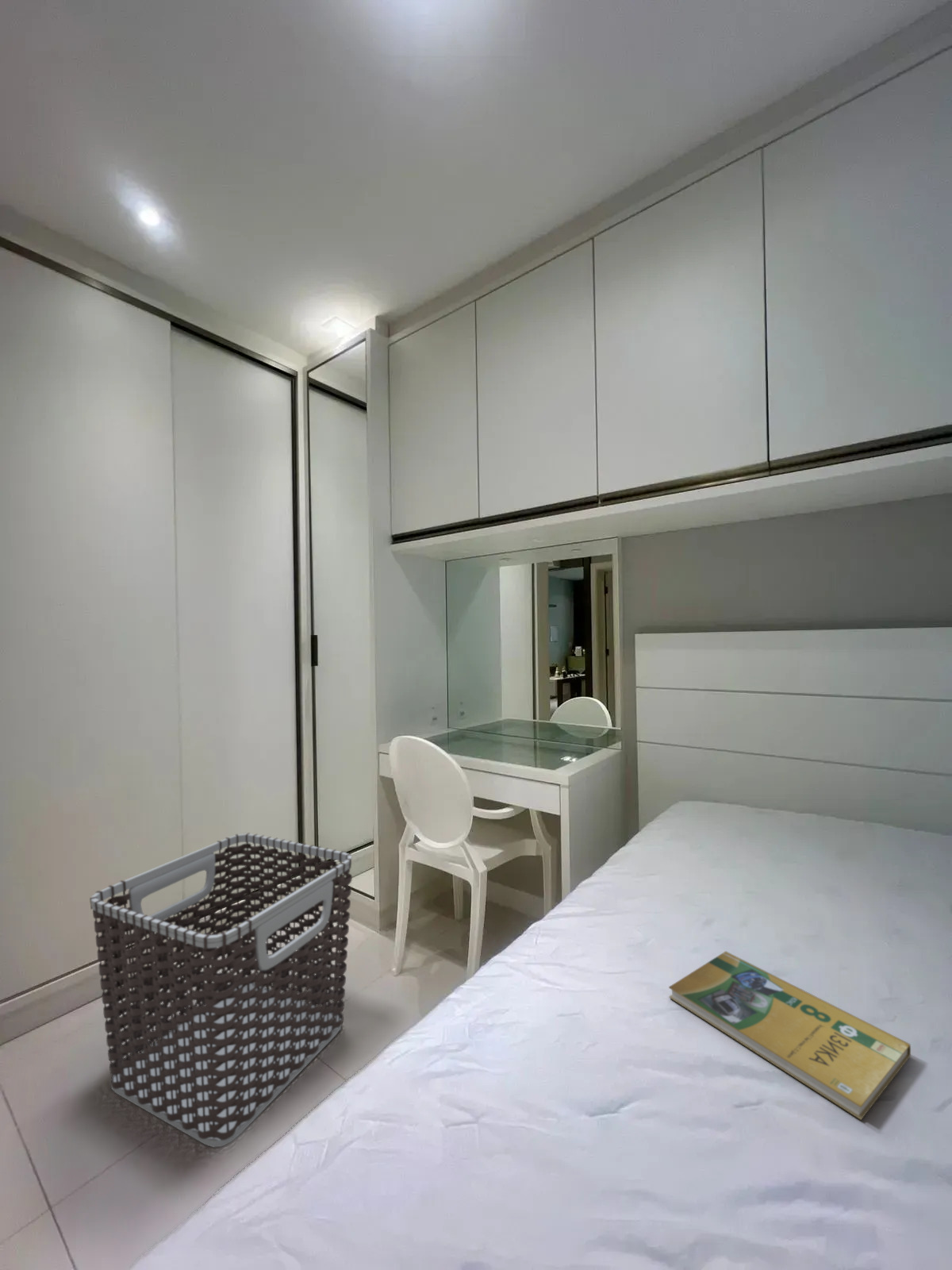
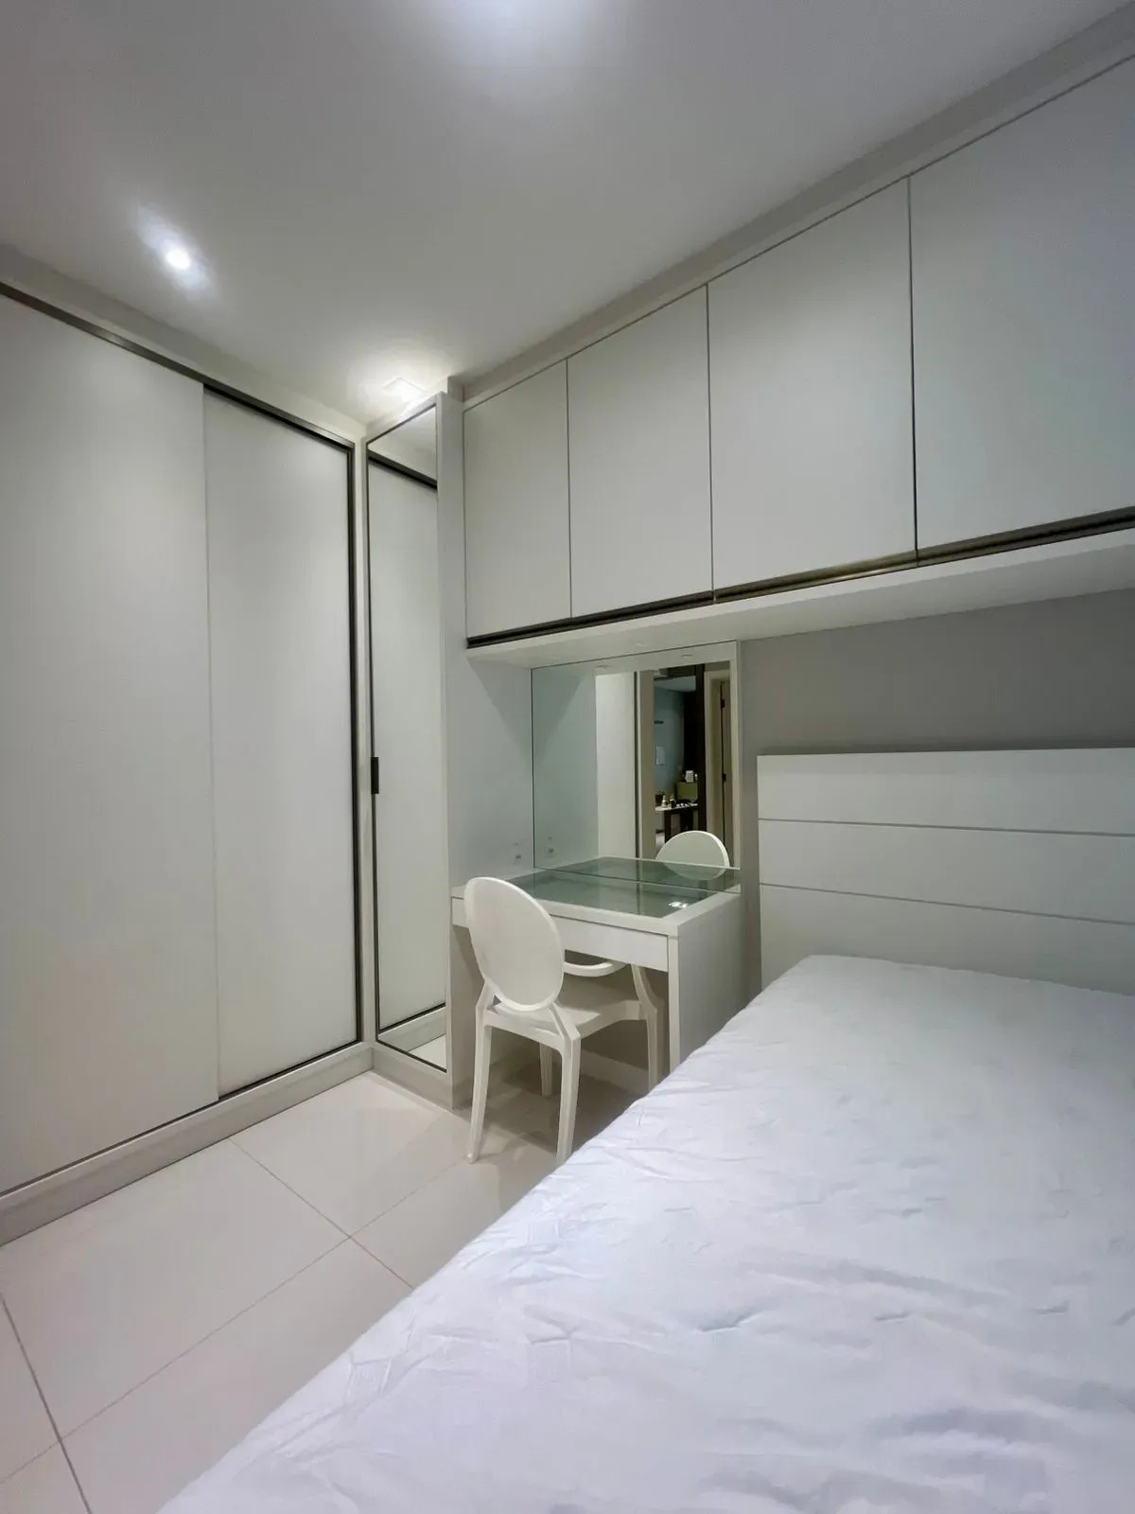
- clothes hamper [89,832,353,1149]
- booklet [668,950,912,1121]
